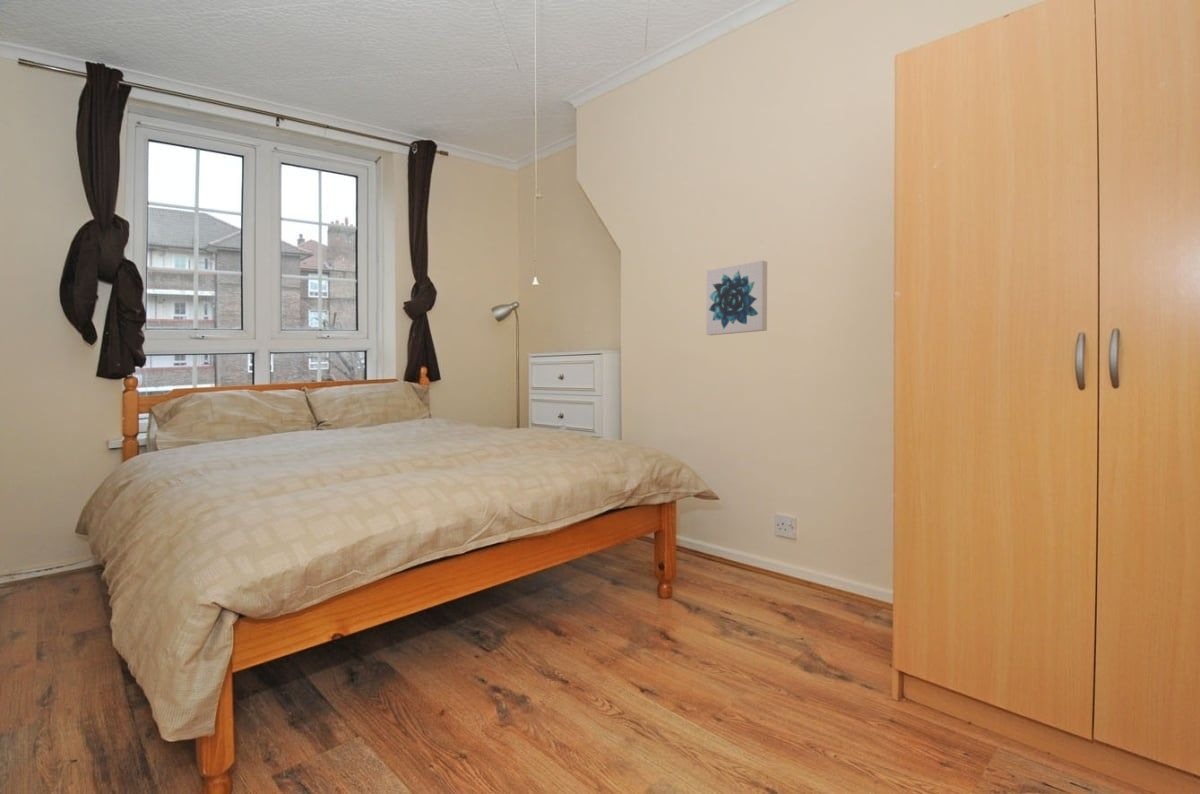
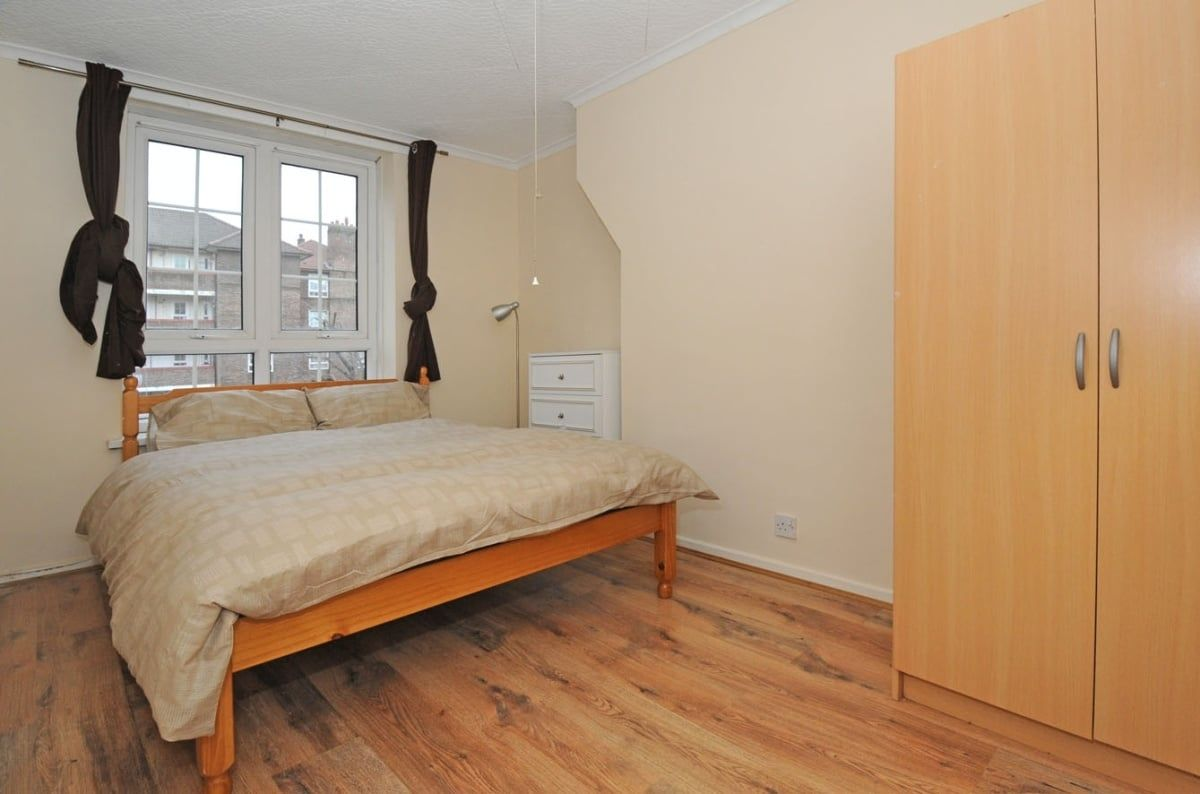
- wall art [705,260,768,336]
